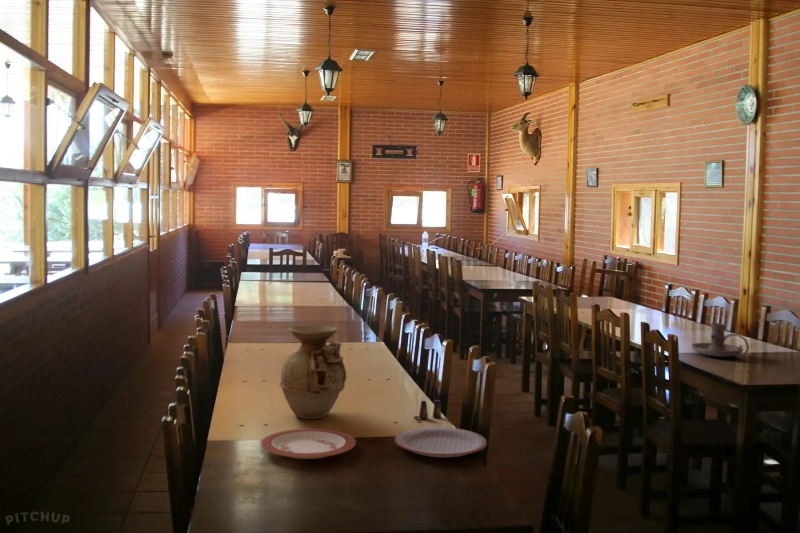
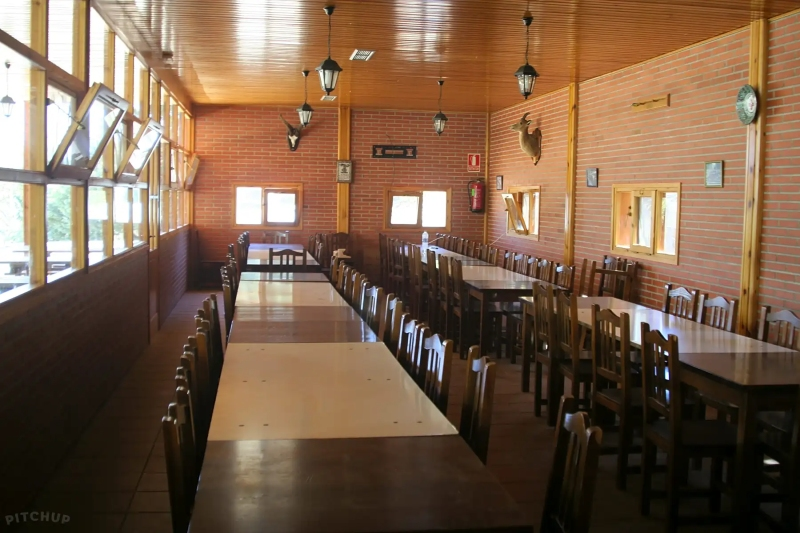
- candle holder [690,322,750,358]
- vase [278,324,347,420]
- plate [394,426,488,458]
- plate [260,428,357,460]
- salt shaker [413,399,442,420]
